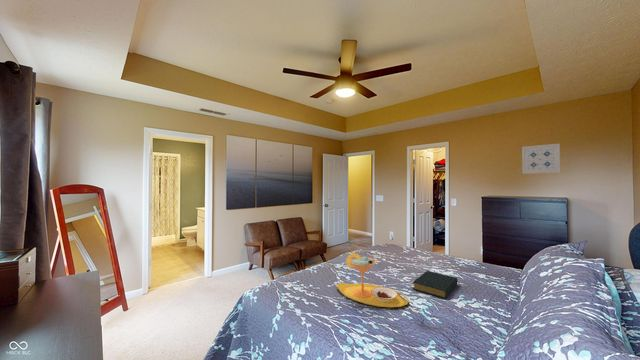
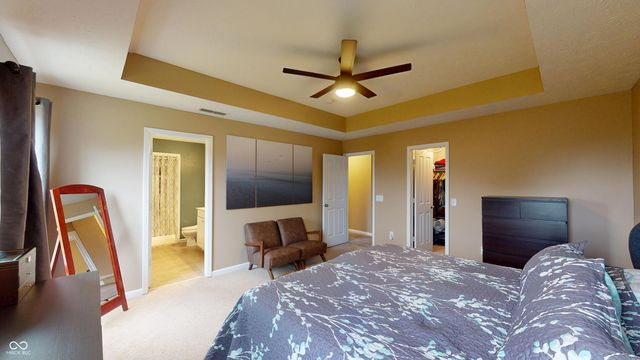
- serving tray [336,252,410,308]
- hardback book [412,270,459,299]
- wall art [521,143,561,175]
